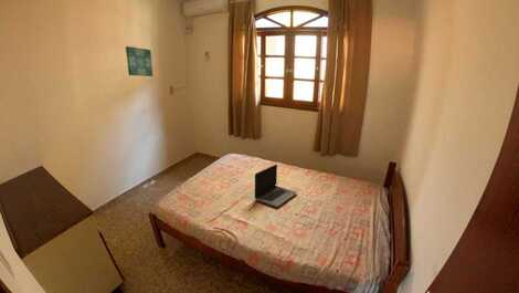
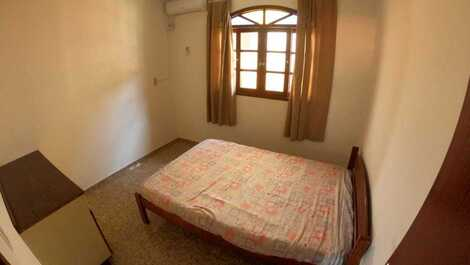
- laptop computer [254,164,298,208]
- wall art [125,45,153,77]
